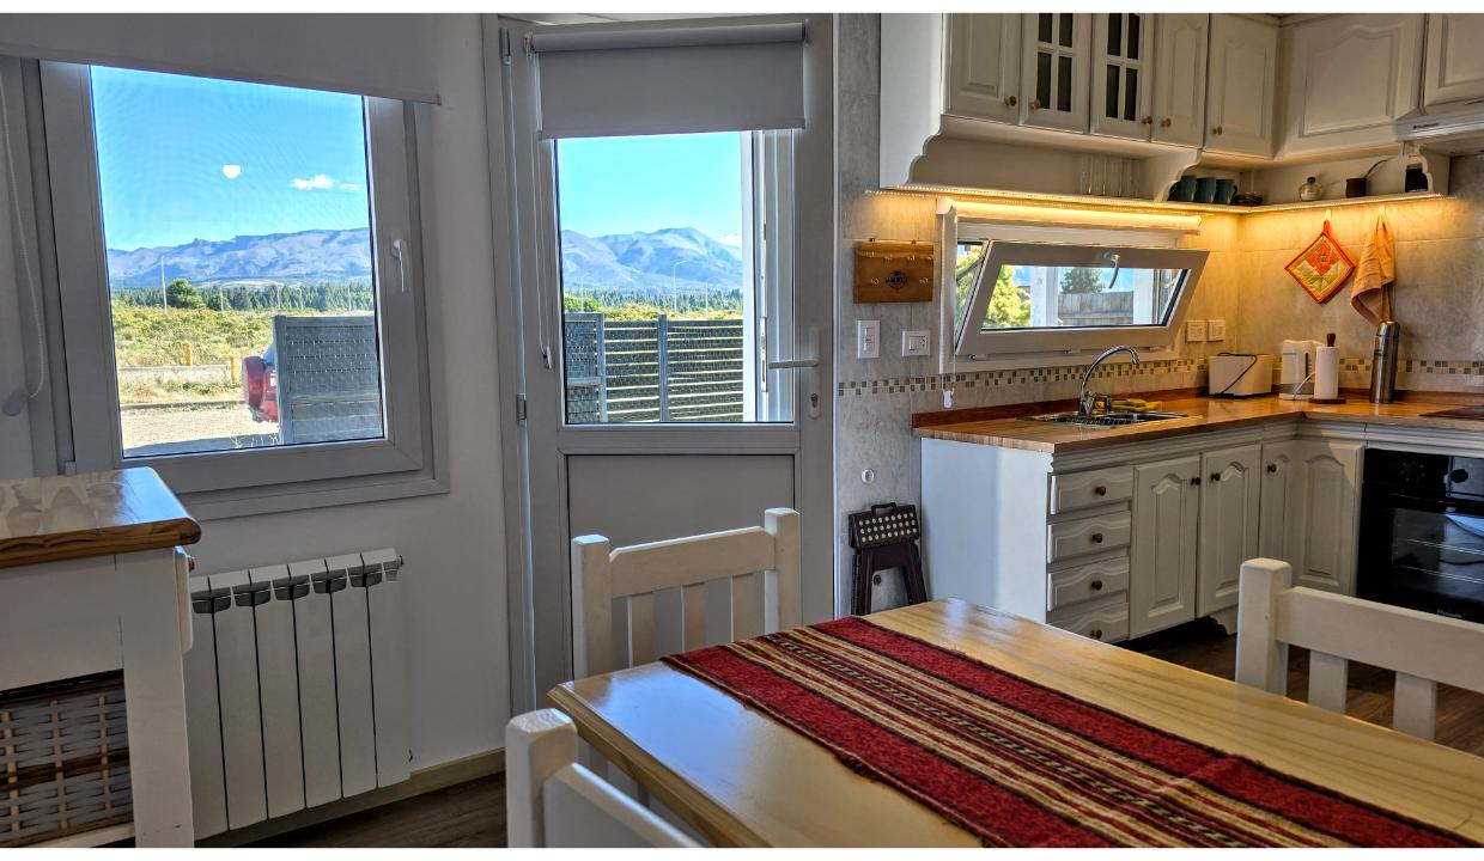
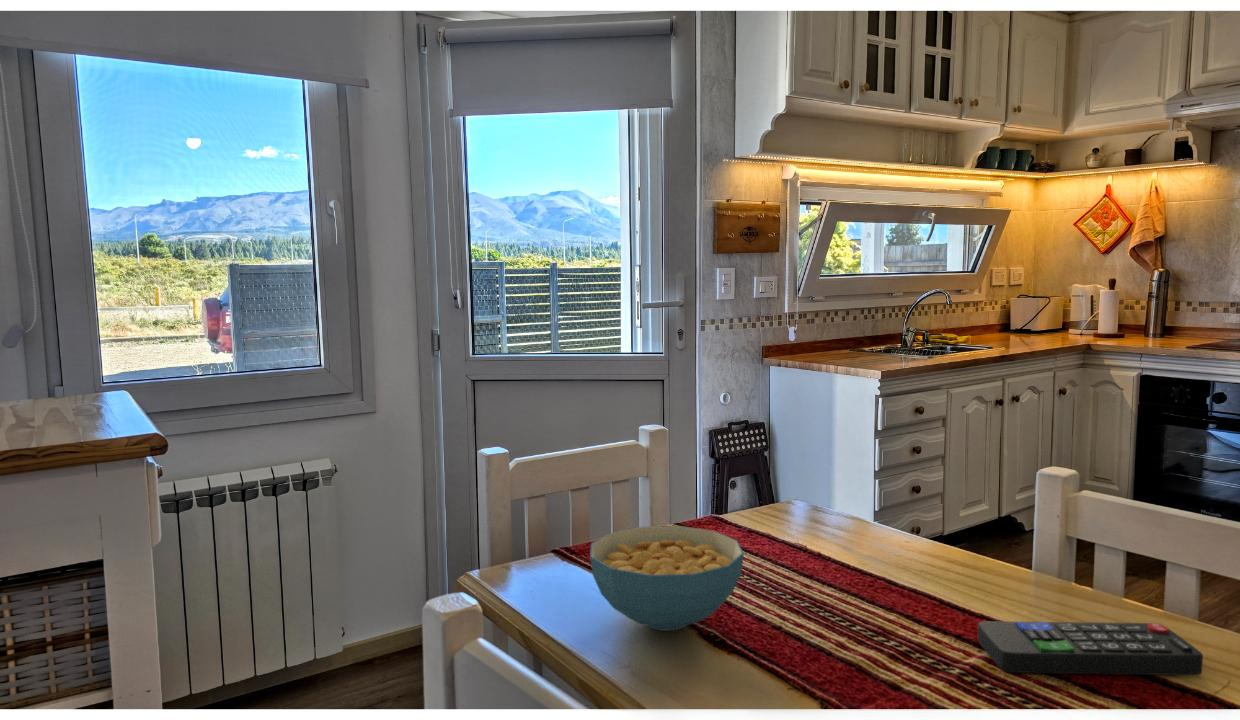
+ remote control [977,620,1204,676]
+ cereal bowl [589,525,745,632]
